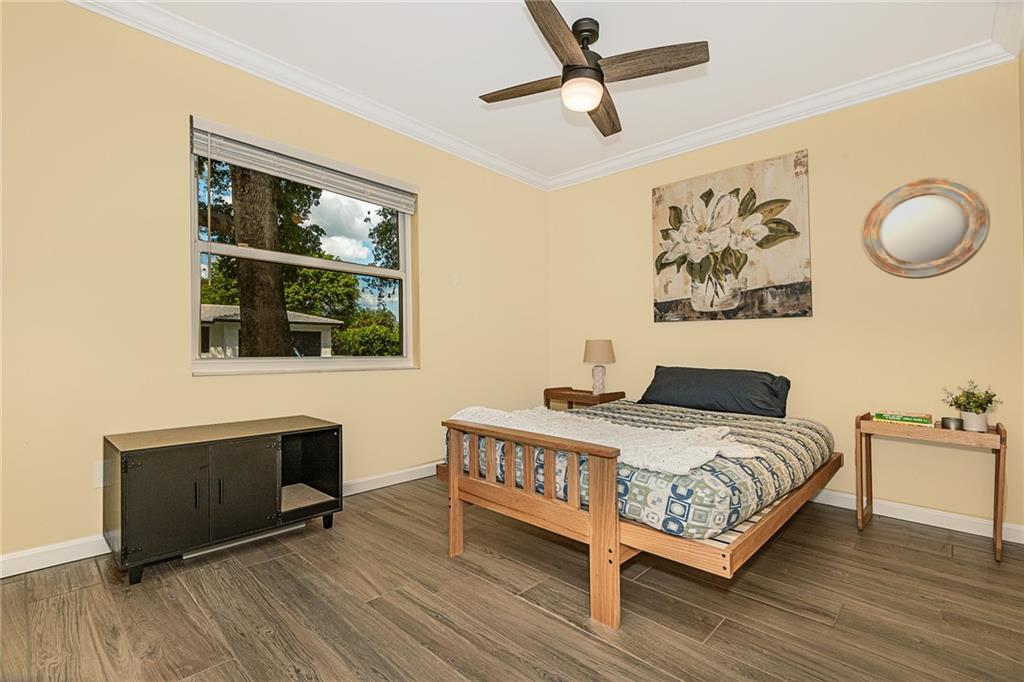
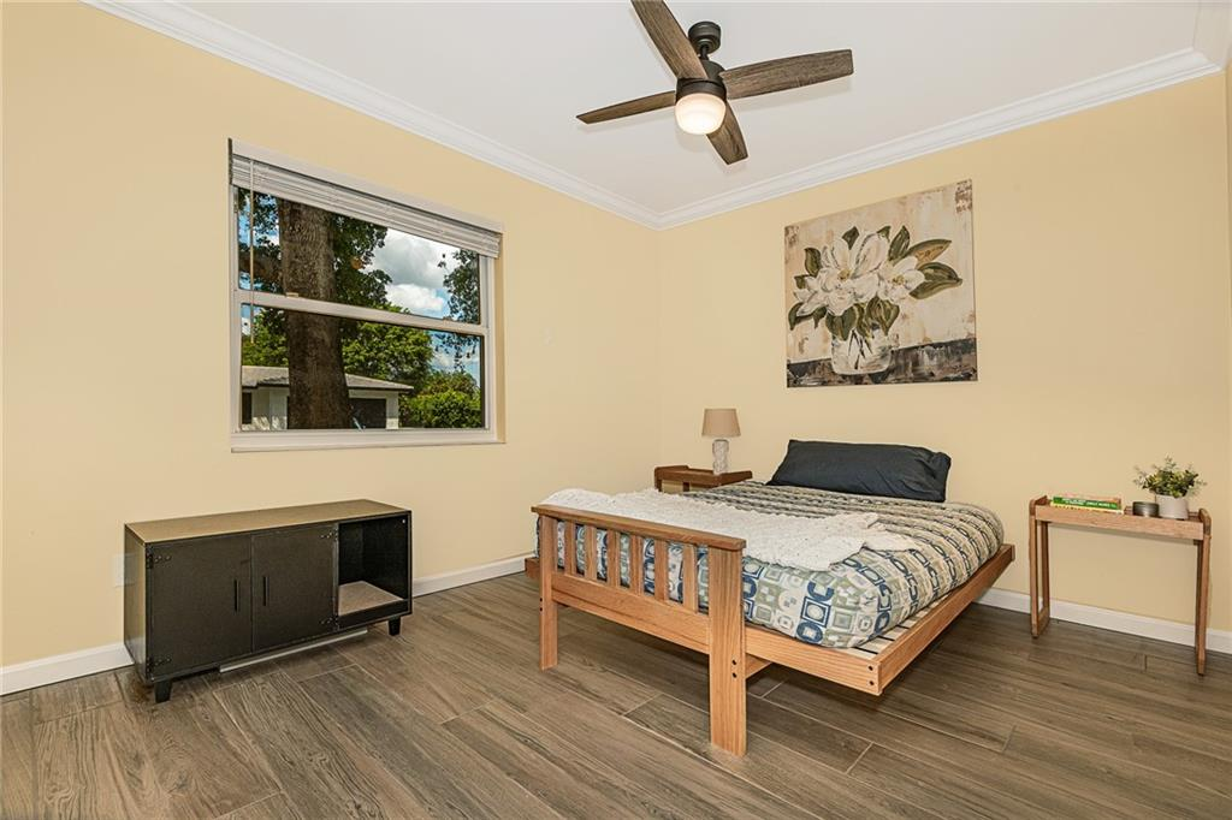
- home mirror [860,177,991,280]
